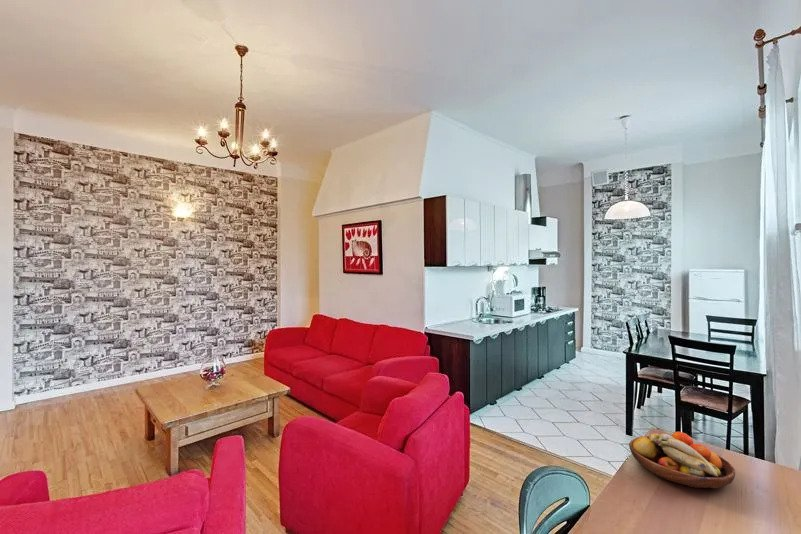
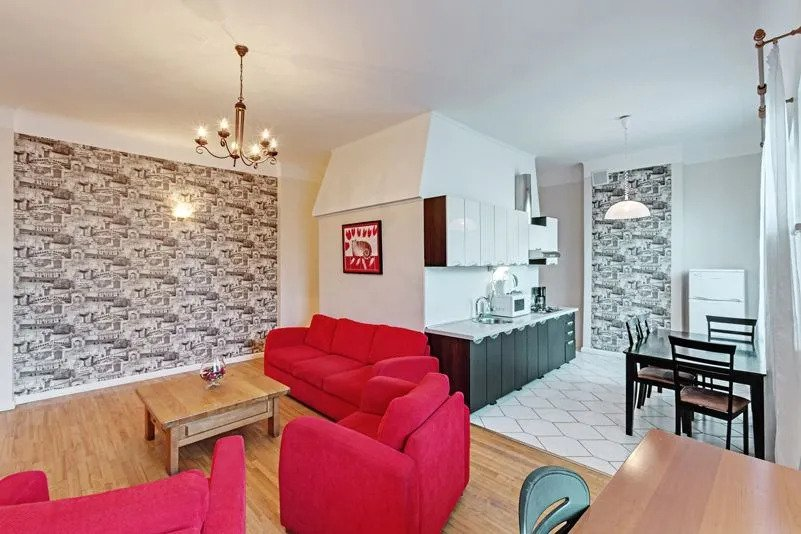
- fruit bowl [628,431,736,489]
